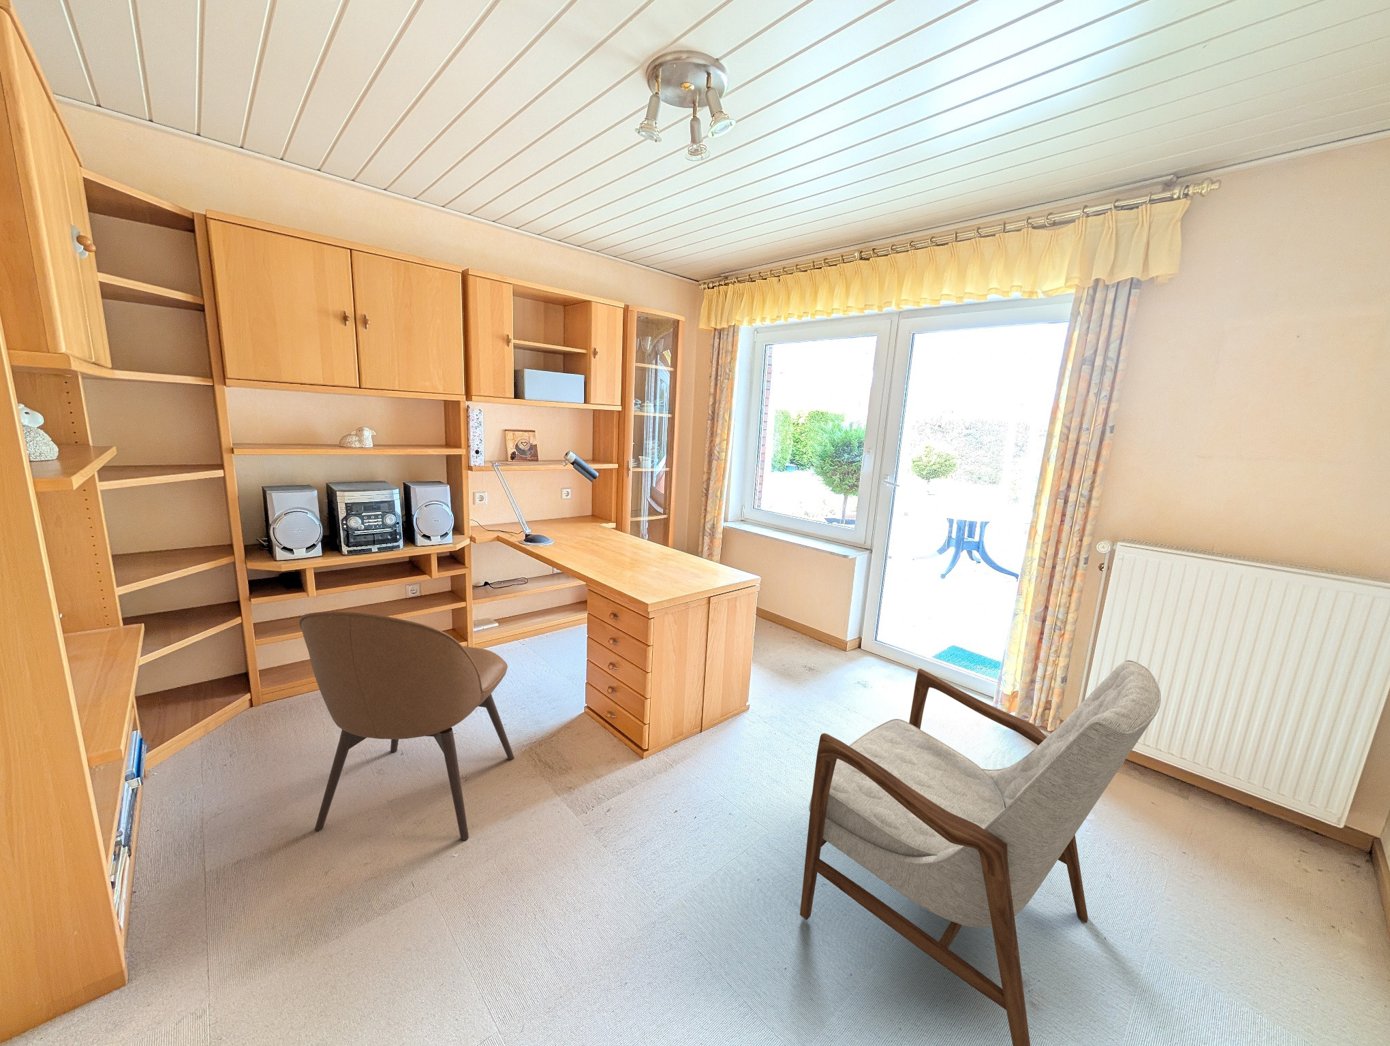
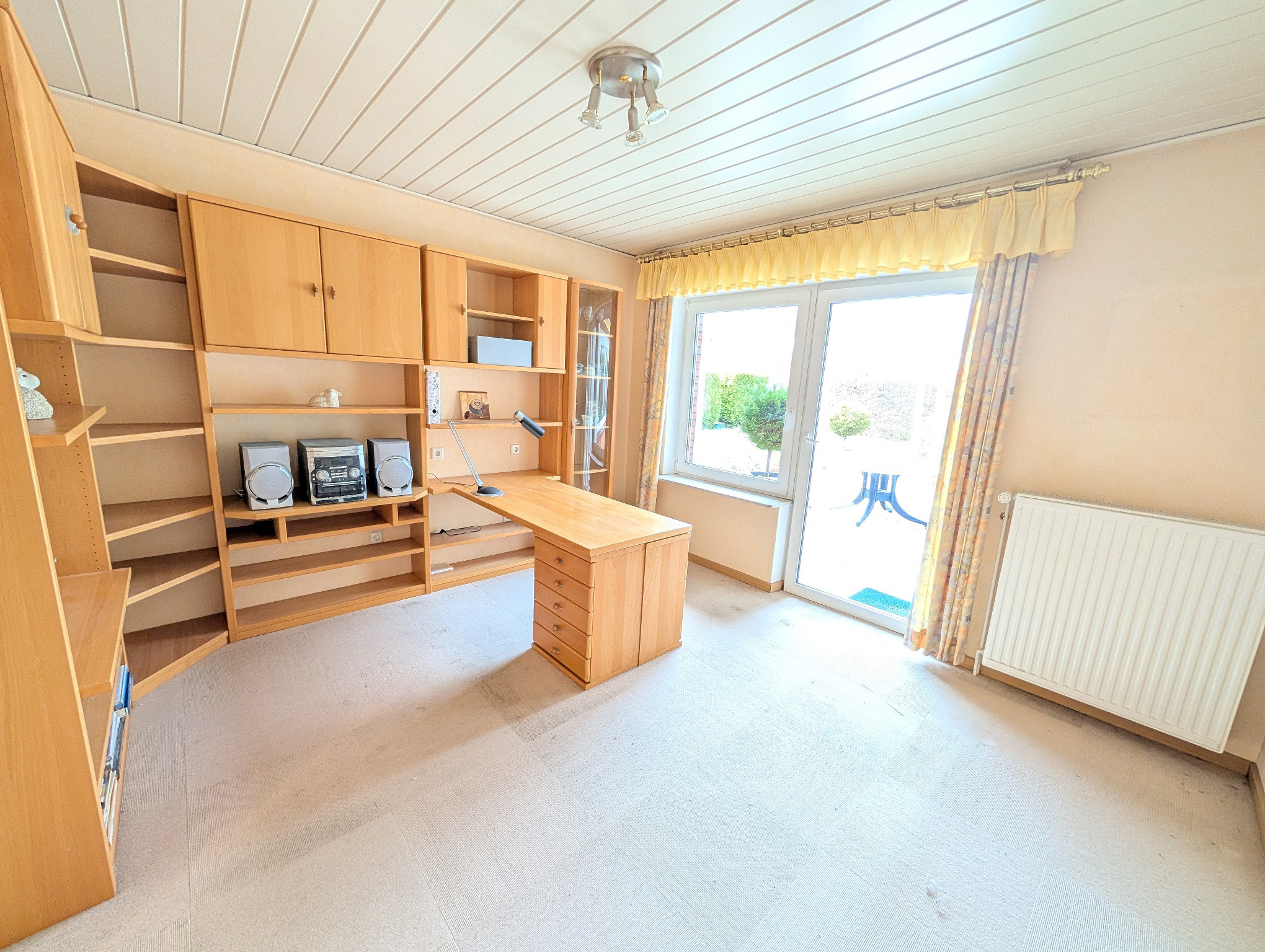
- chair [299,611,515,841]
- armchair [799,660,1161,1046]
